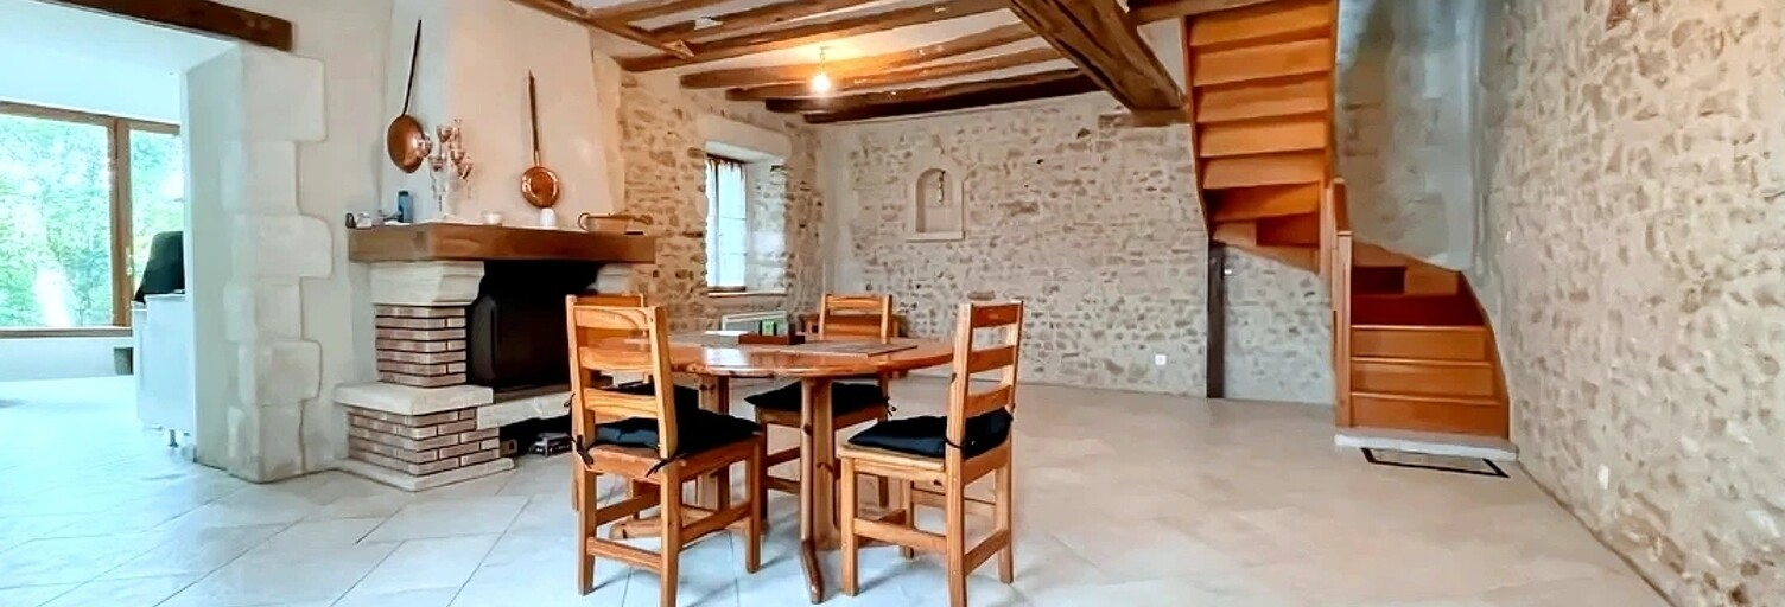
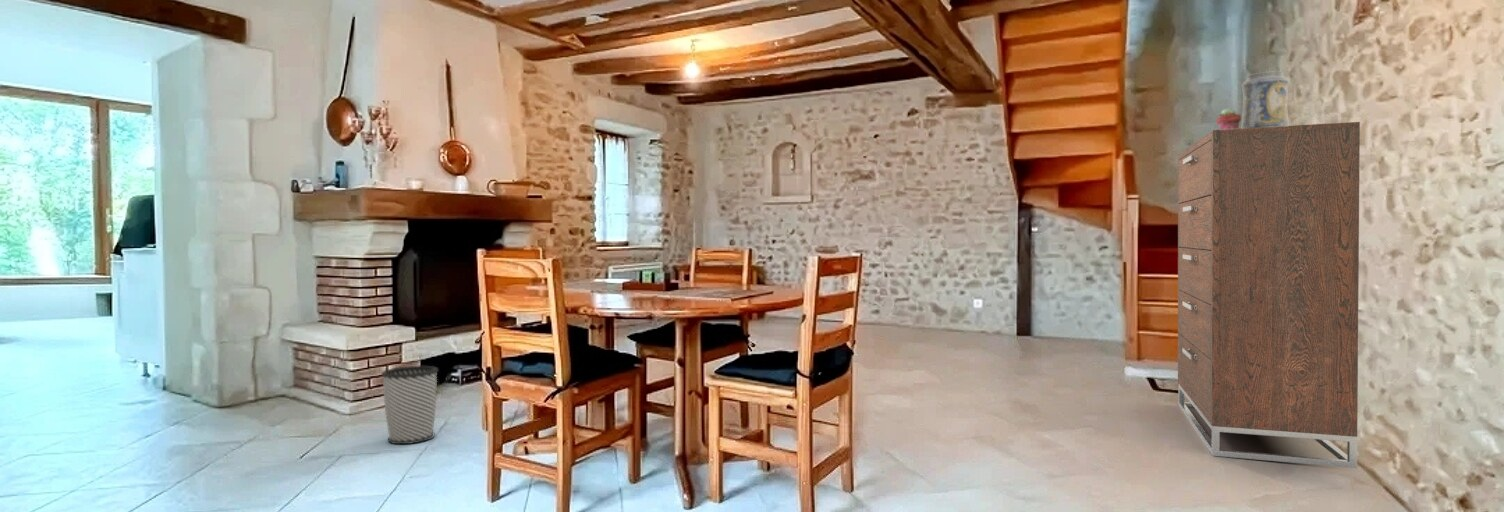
+ potted succulent [1215,107,1242,130]
+ wastebasket [380,365,439,445]
+ decorative vase [1240,70,1290,129]
+ dresser [1177,121,1361,469]
